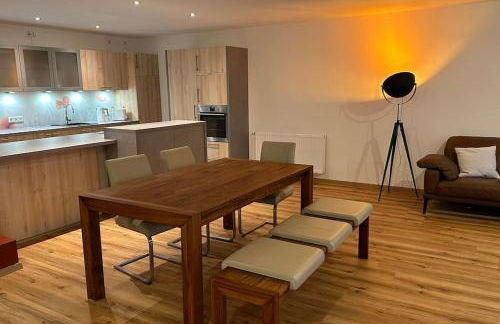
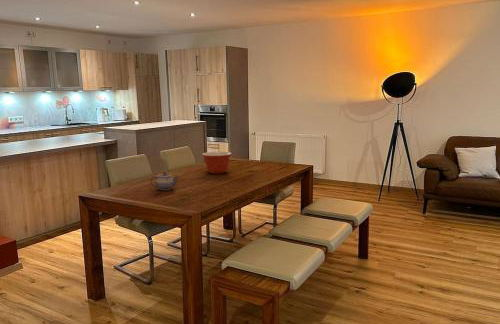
+ mixing bowl [201,151,233,175]
+ teapot [149,171,180,191]
